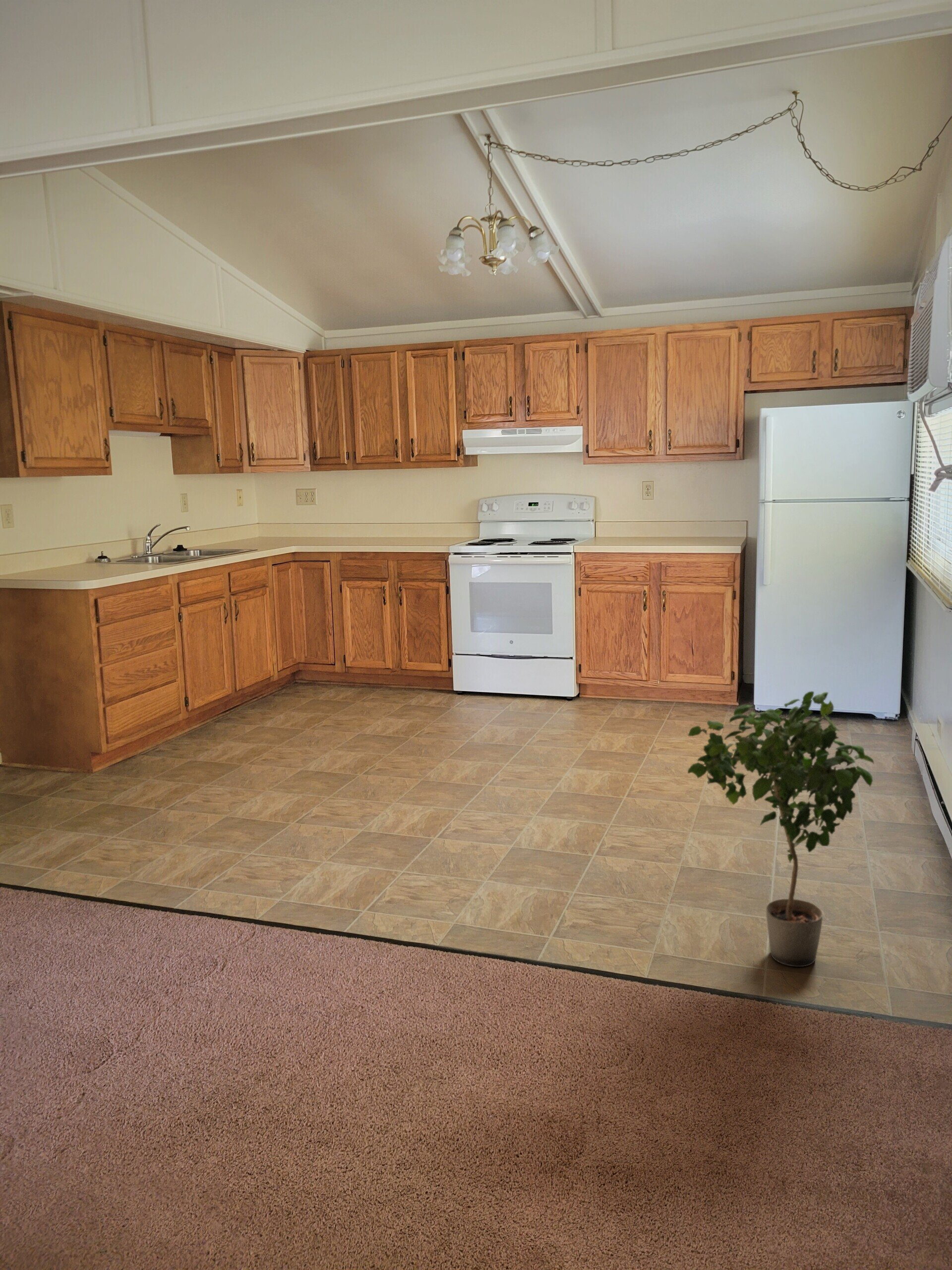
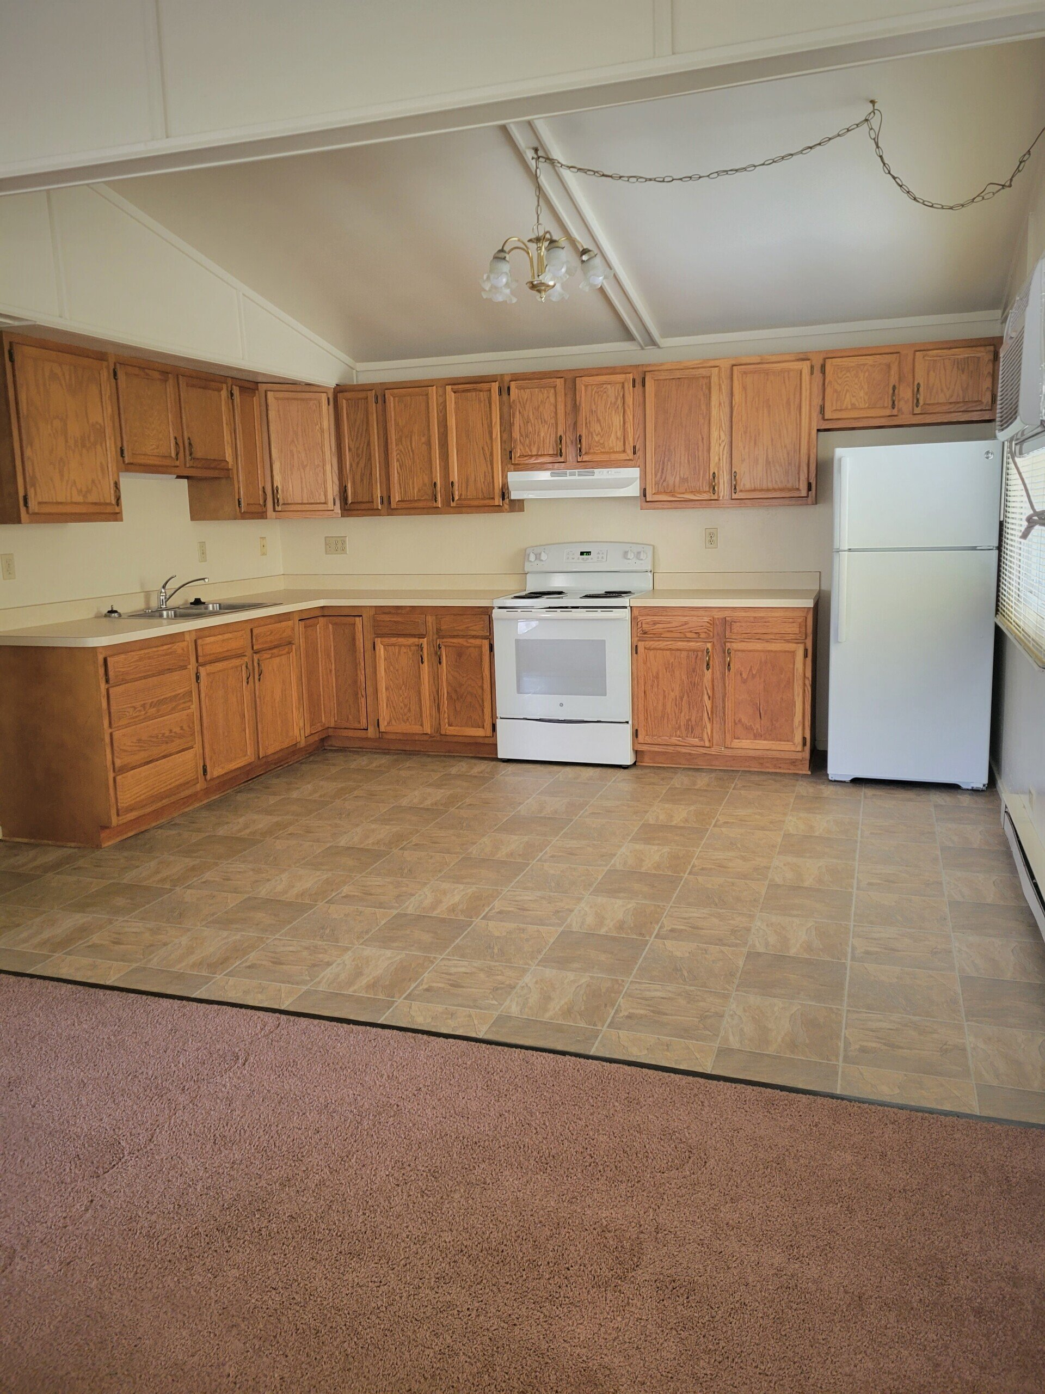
- potted plant [687,691,875,967]
